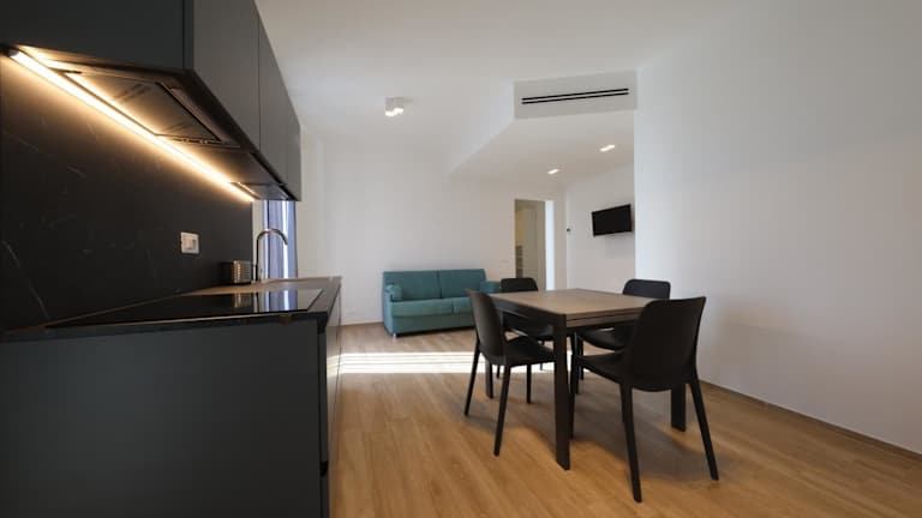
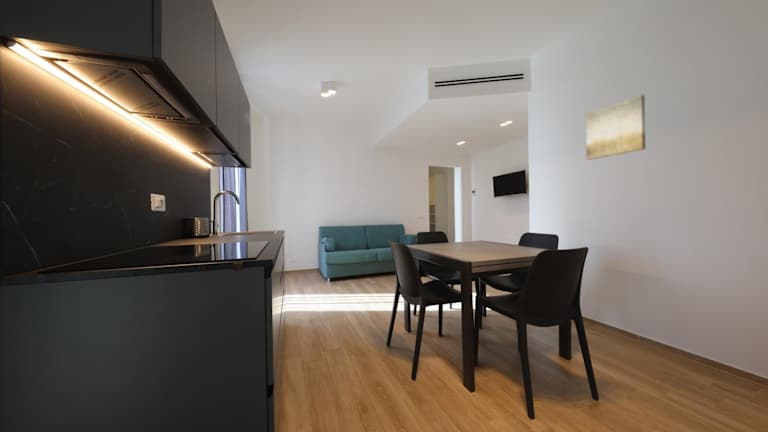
+ wall art [585,94,646,161]
